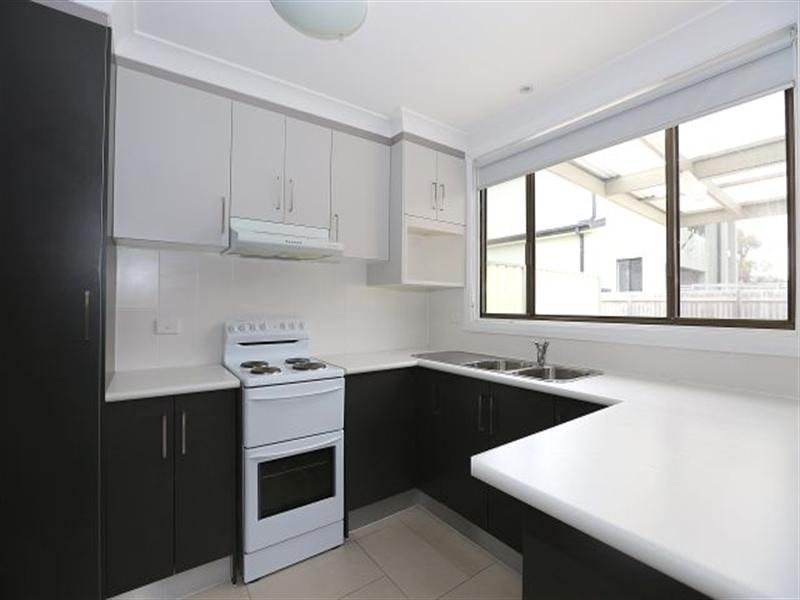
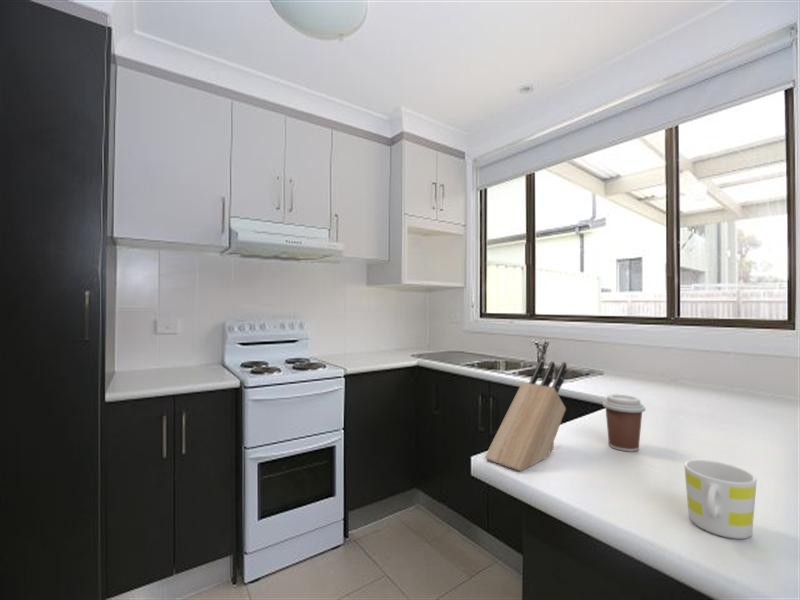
+ knife block [484,360,568,472]
+ coffee cup [602,393,646,453]
+ mug [683,459,758,540]
